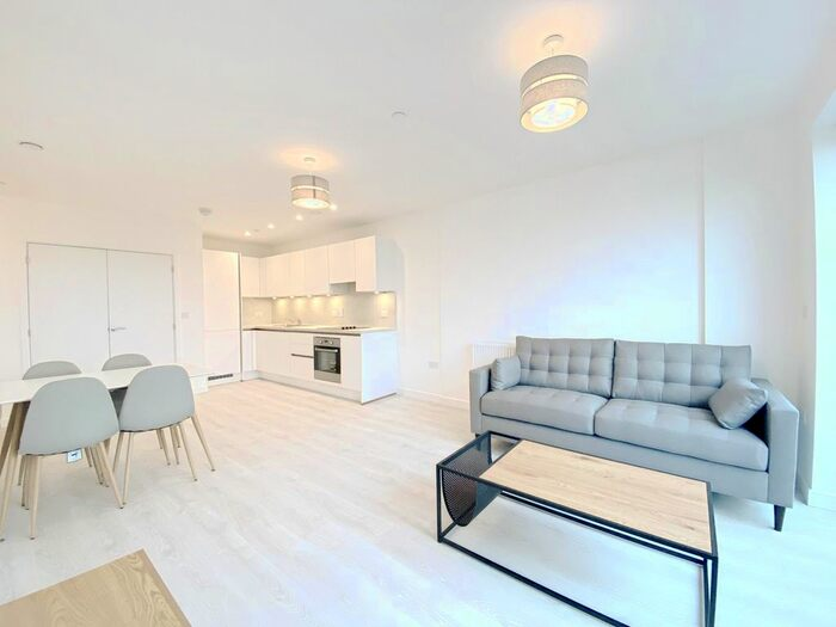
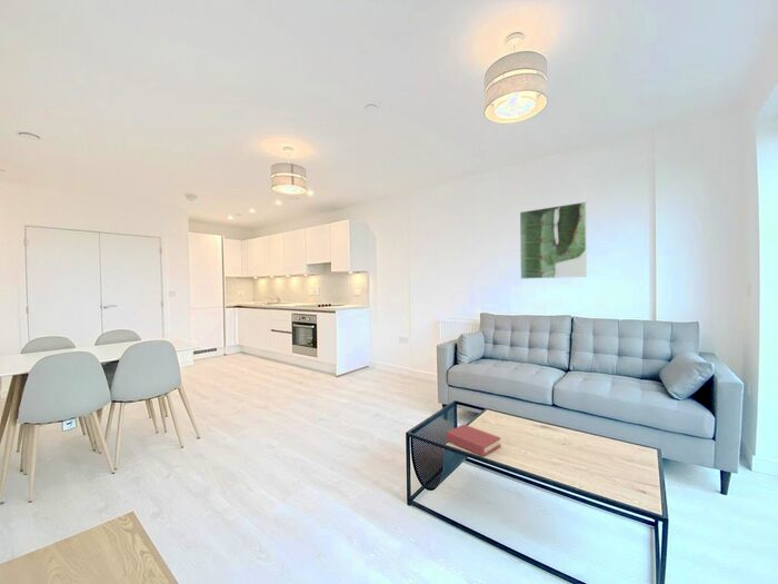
+ book [445,423,502,457]
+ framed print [519,200,588,280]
